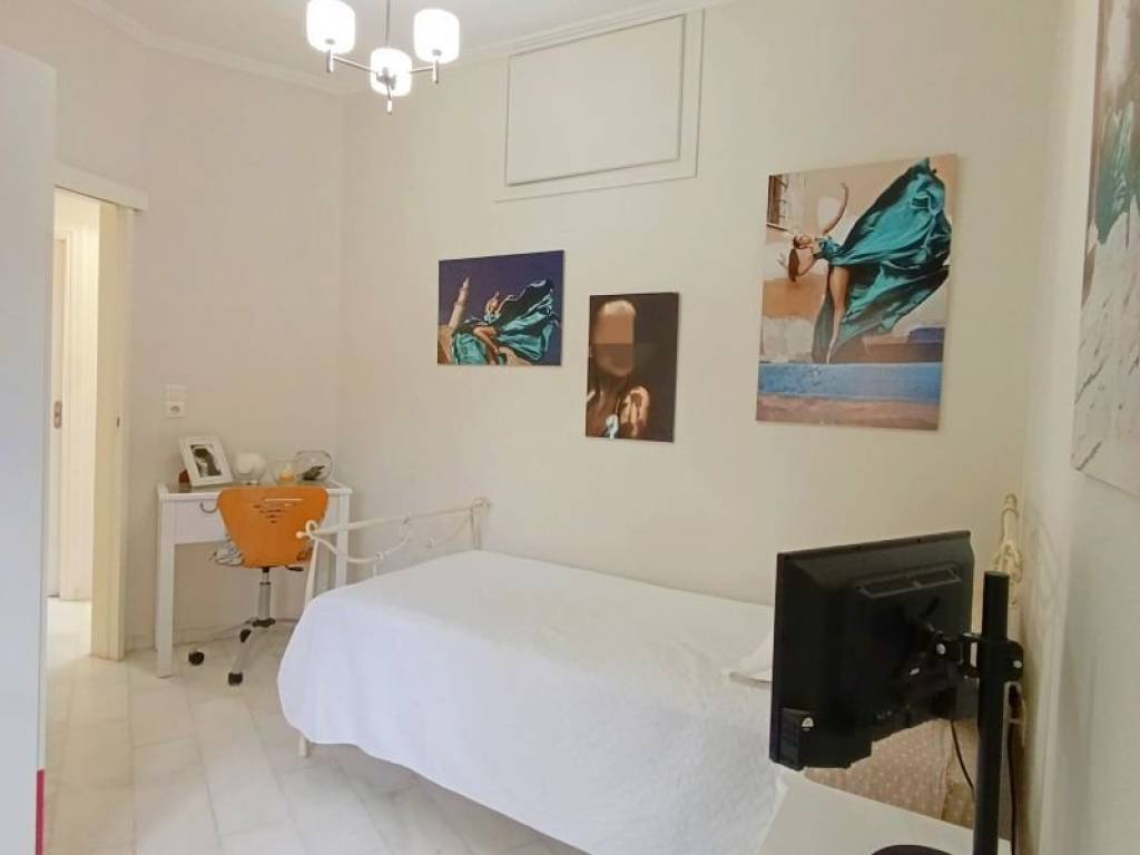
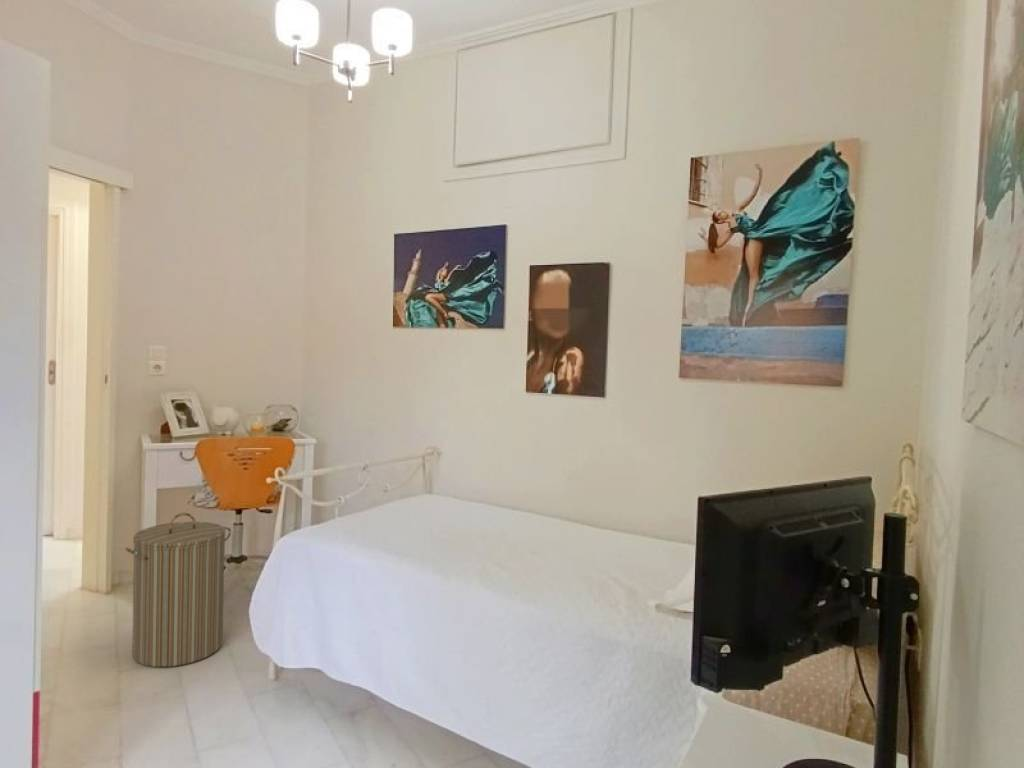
+ laundry hamper [124,512,232,668]
